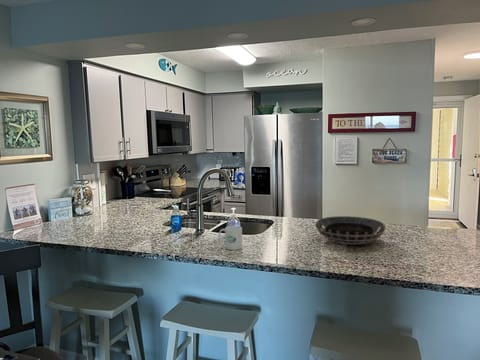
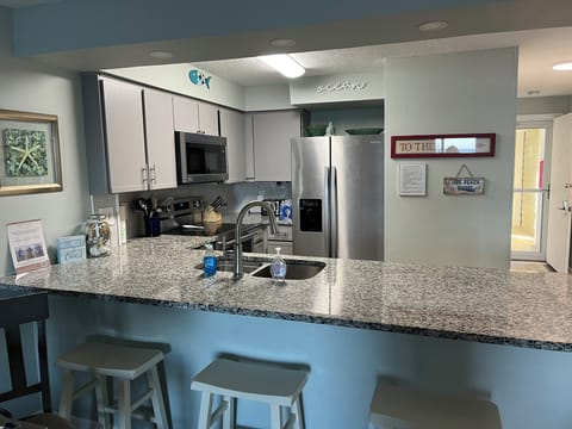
- decorative bowl [315,215,387,245]
- mug [218,225,243,251]
